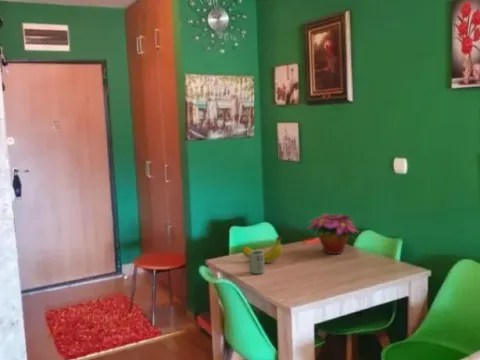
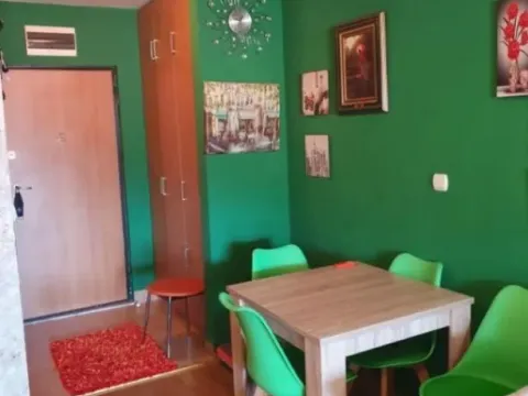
- fruit [241,235,283,264]
- cup [249,250,266,275]
- flower arrangement [305,212,361,255]
